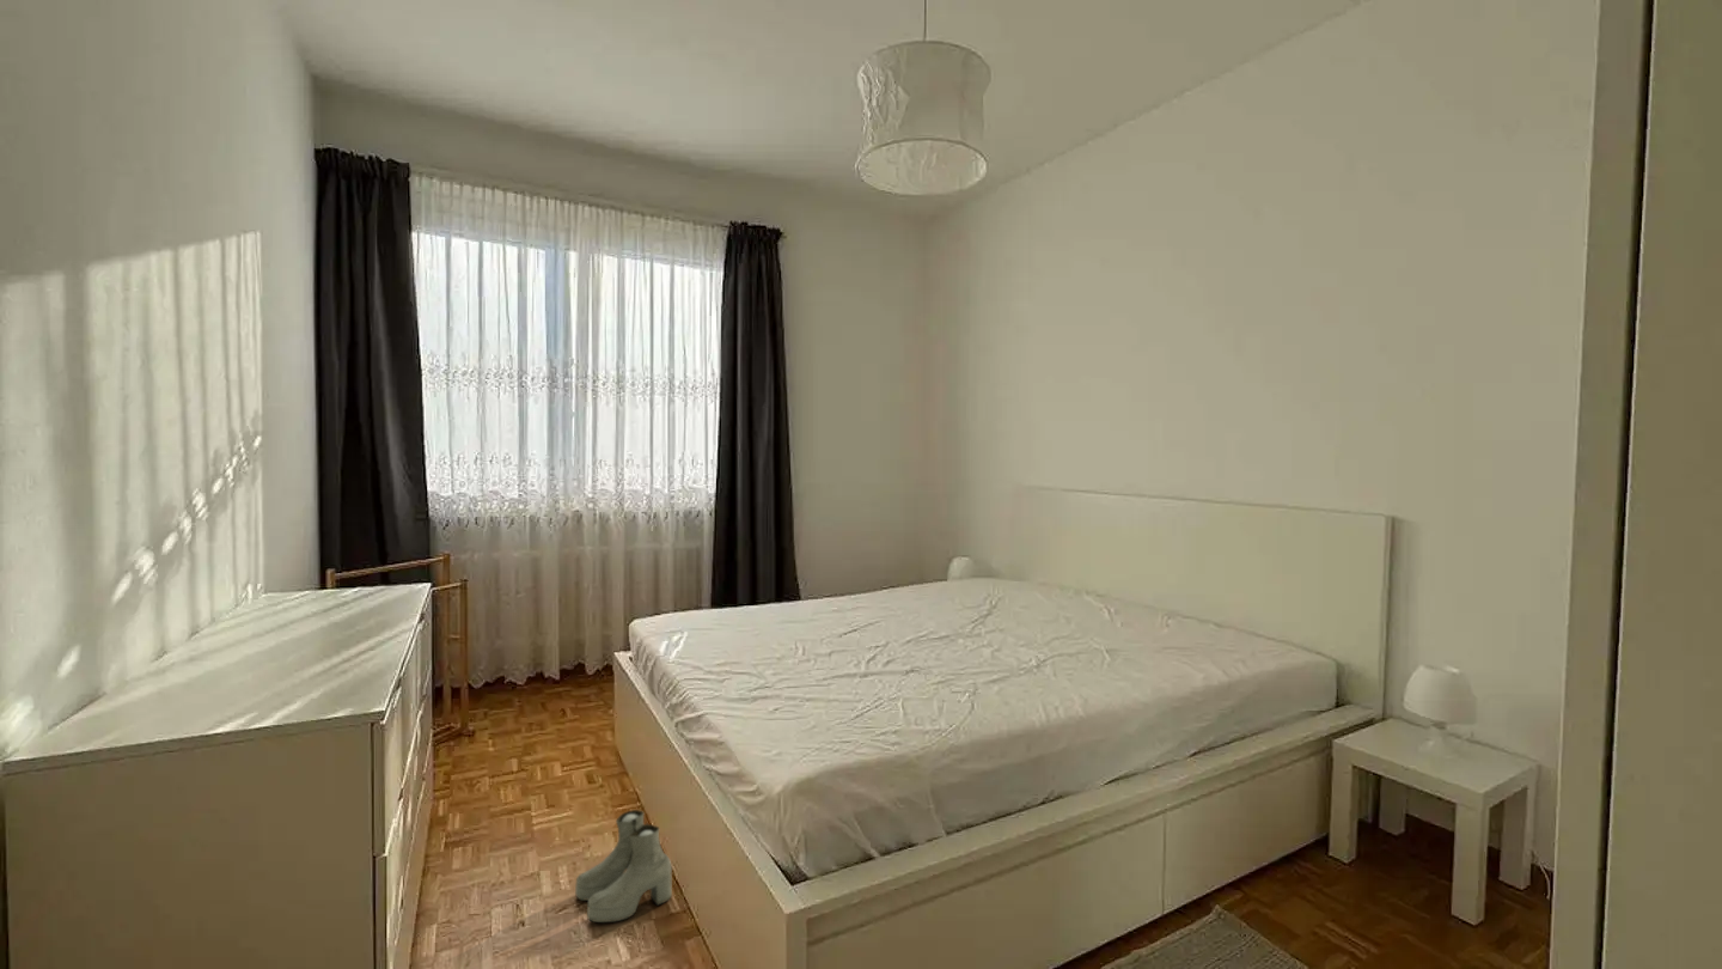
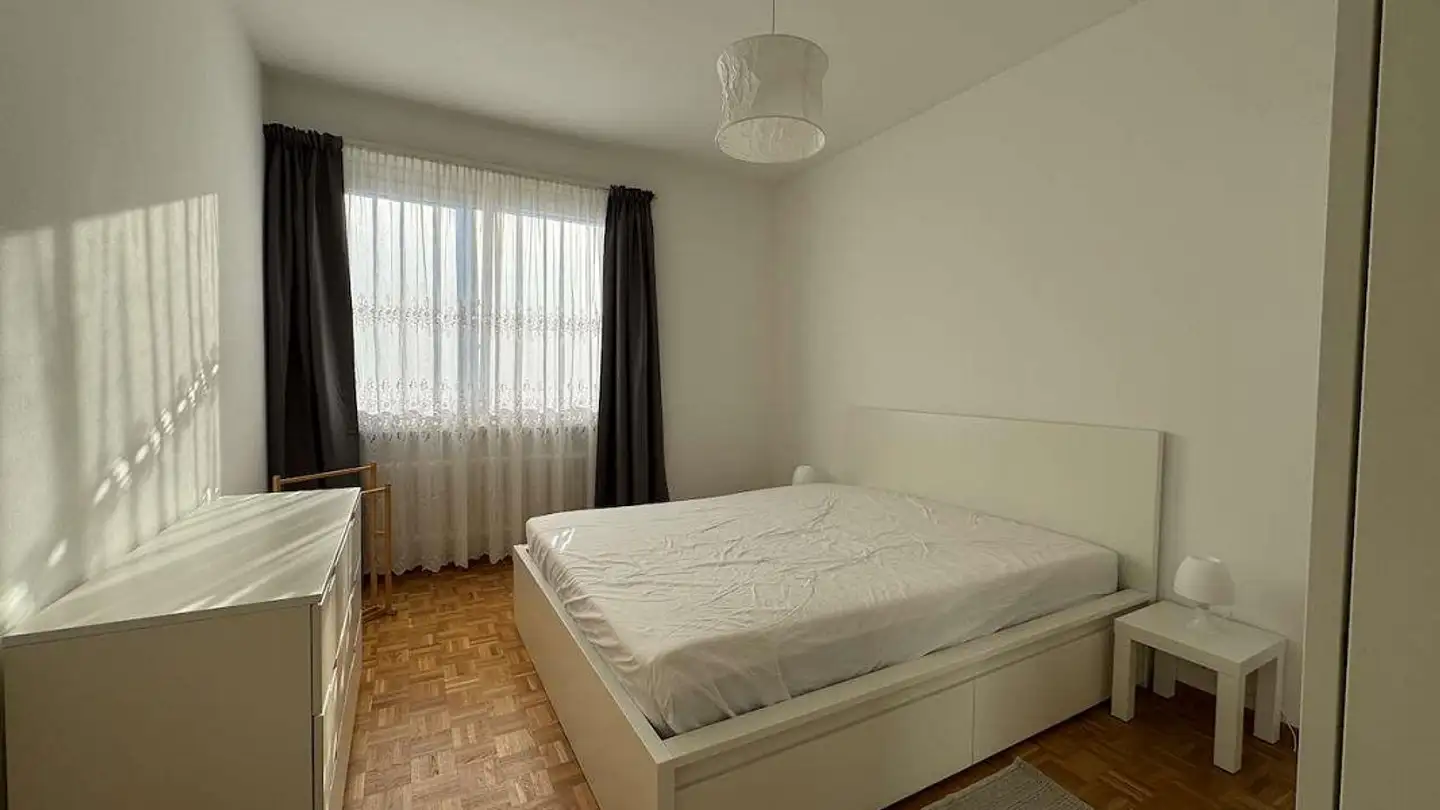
- boots [574,809,673,924]
